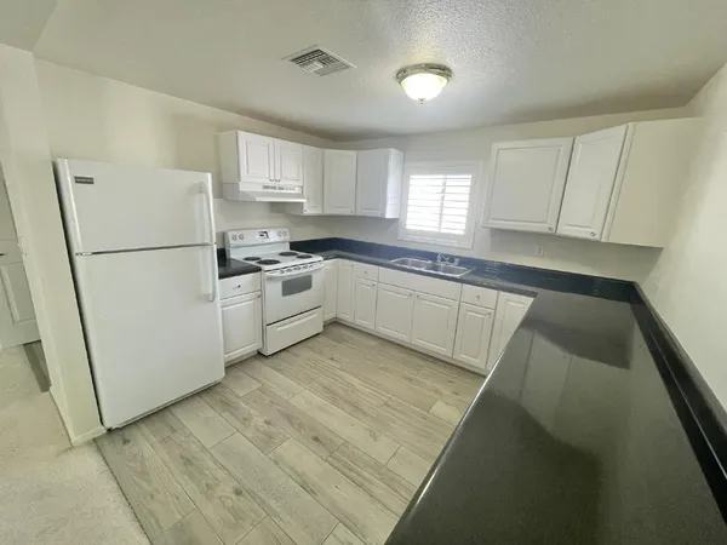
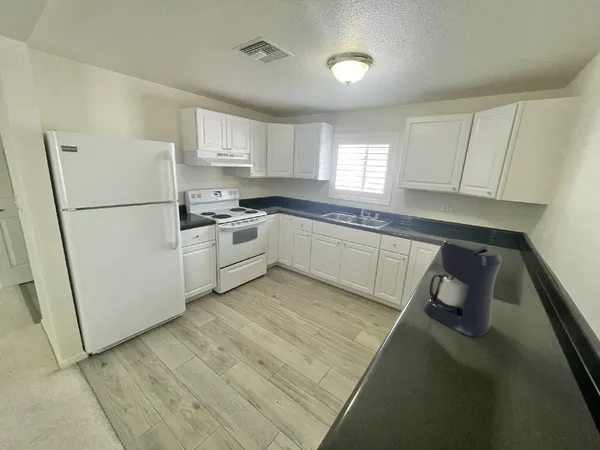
+ coffee maker [422,238,503,337]
